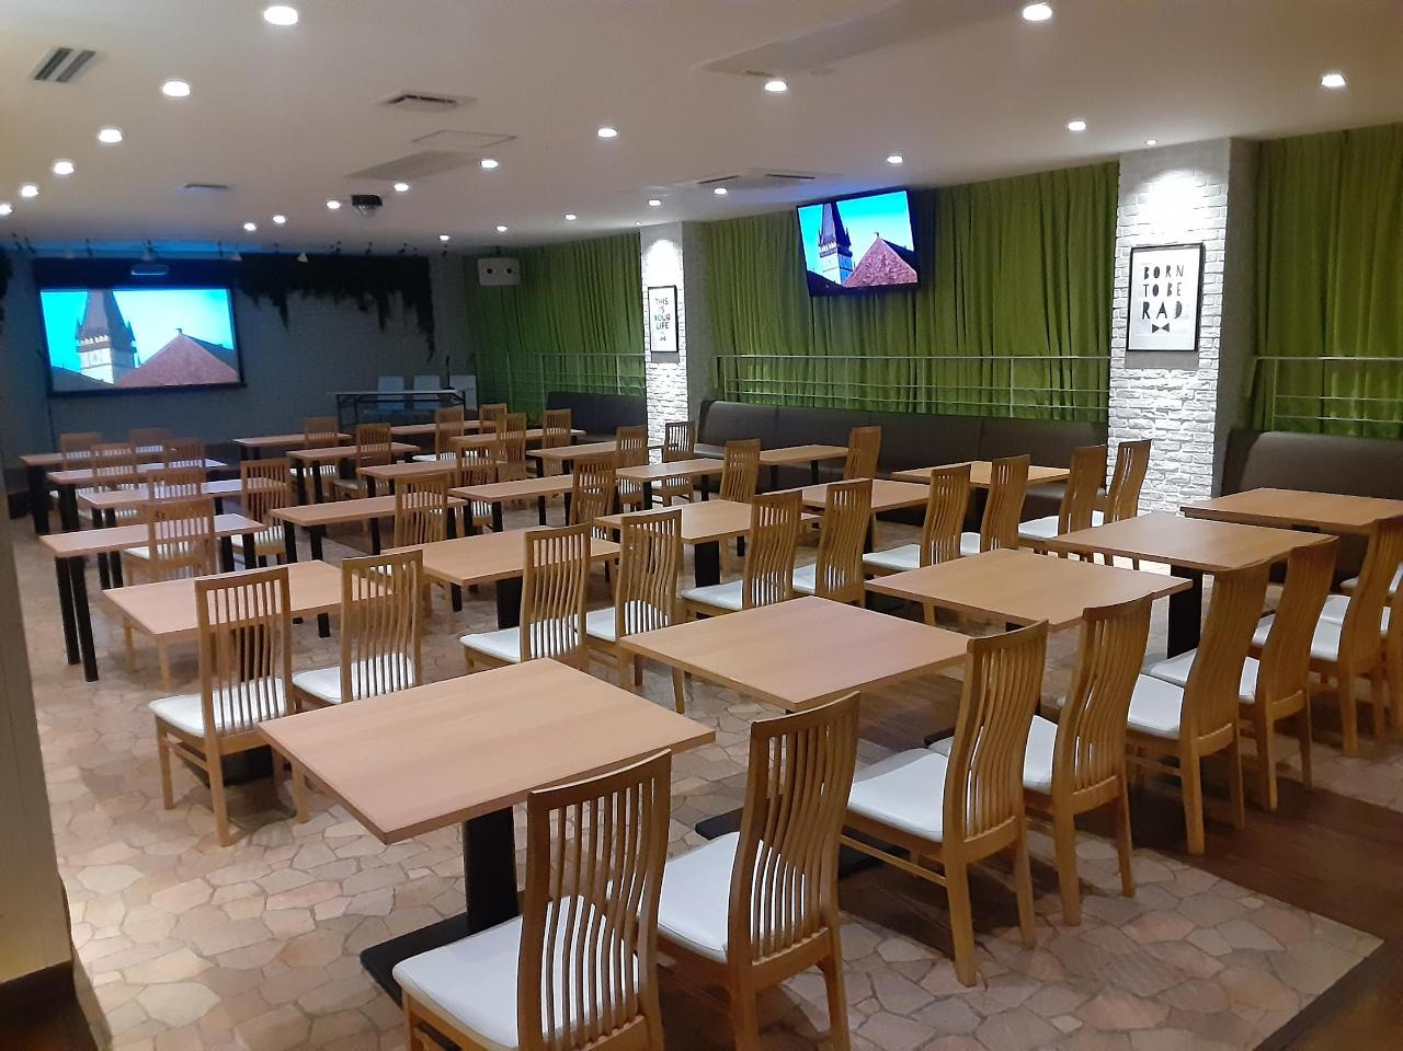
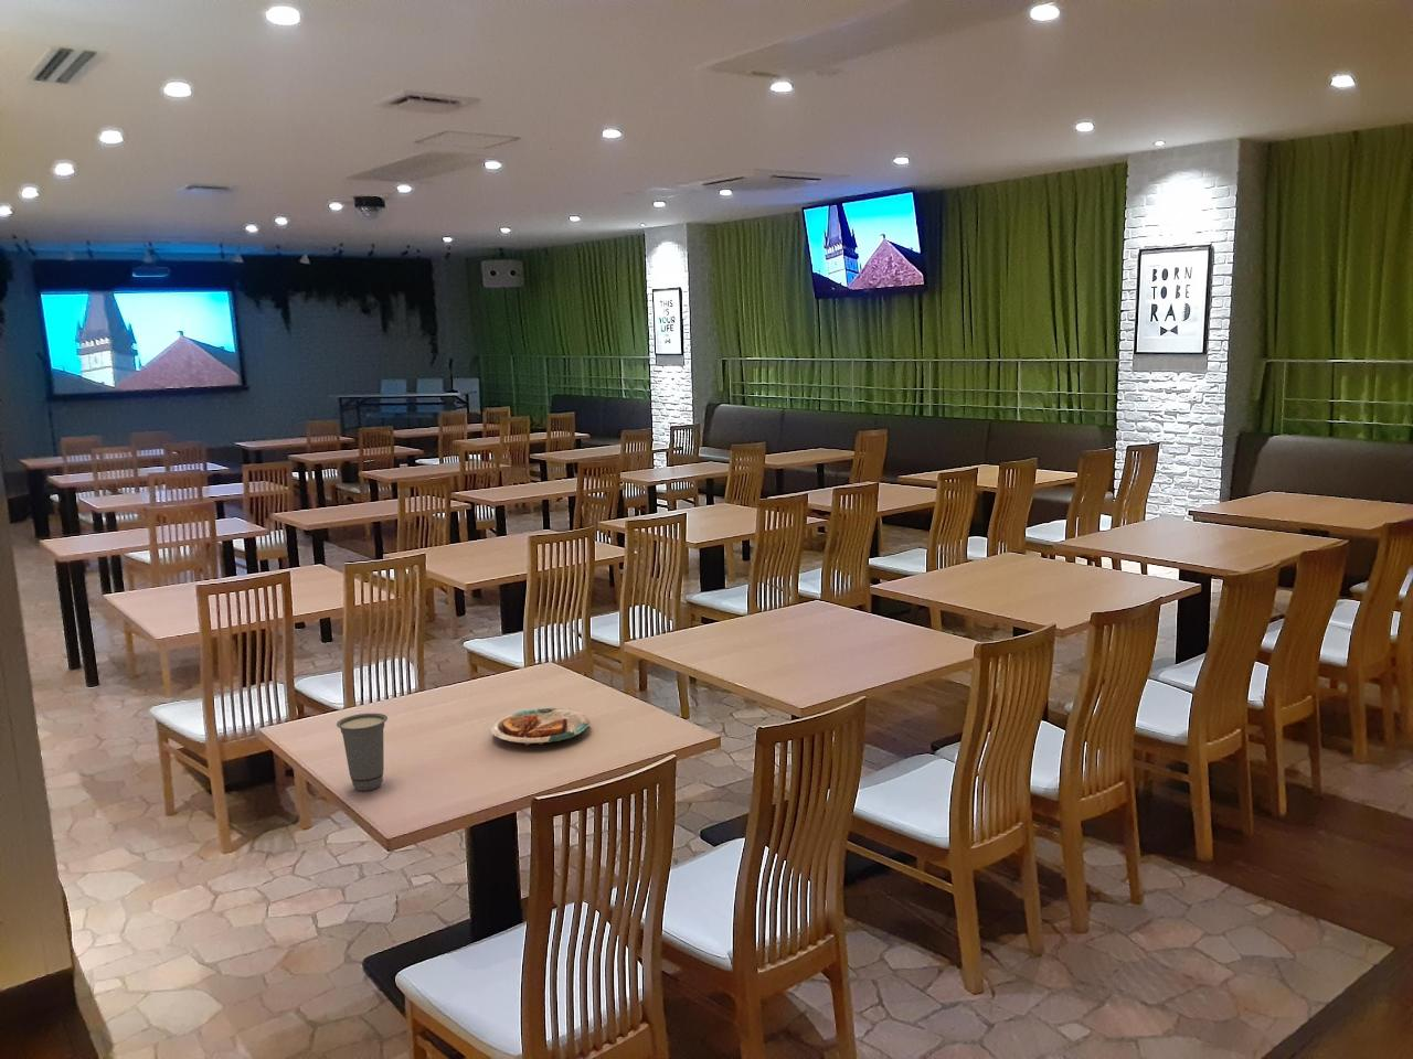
+ cup [336,713,388,792]
+ plate [488,707,592,745]
